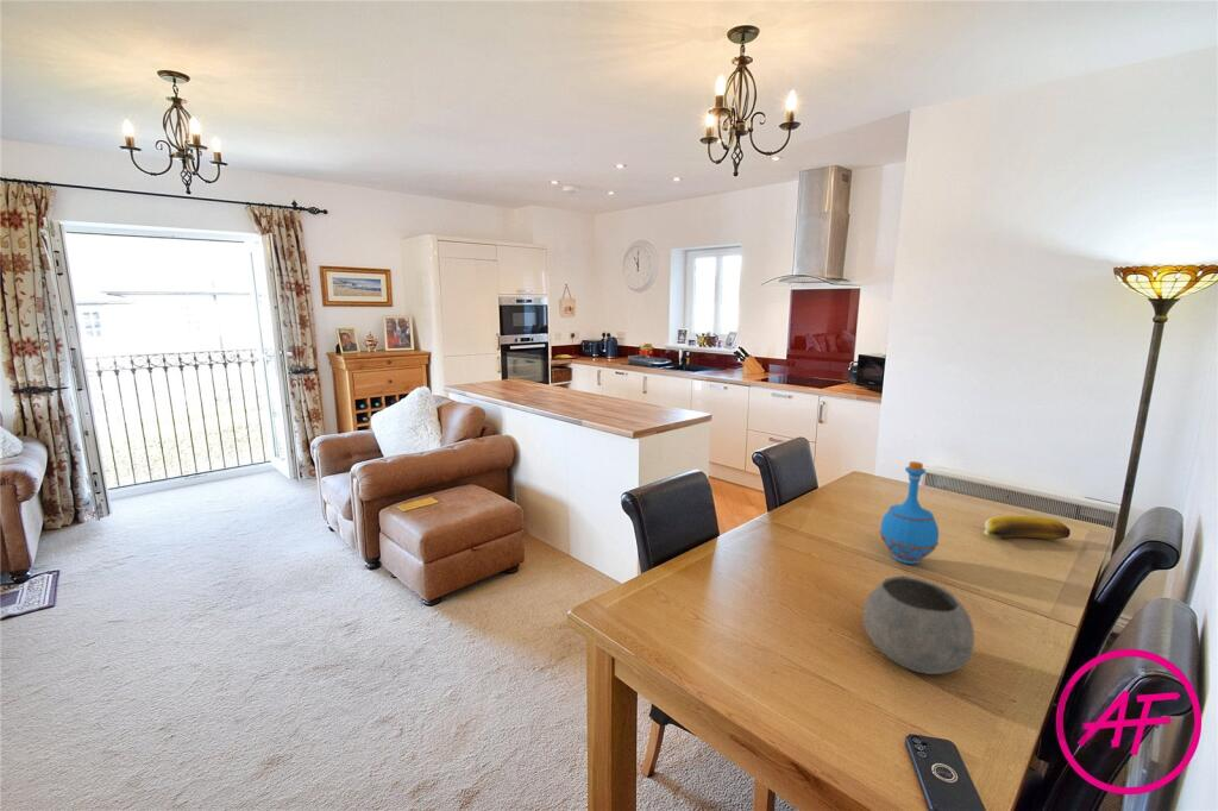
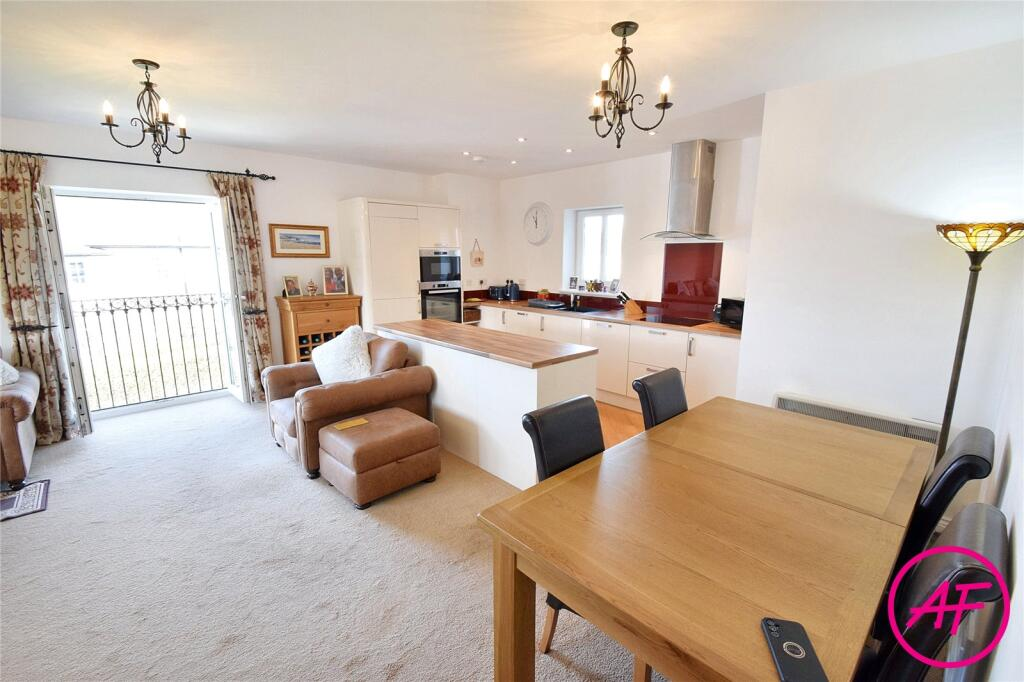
- banana [982,515,1072,541]
- bottle [879,460,940,565]
- bowl [862,576,975,675]
